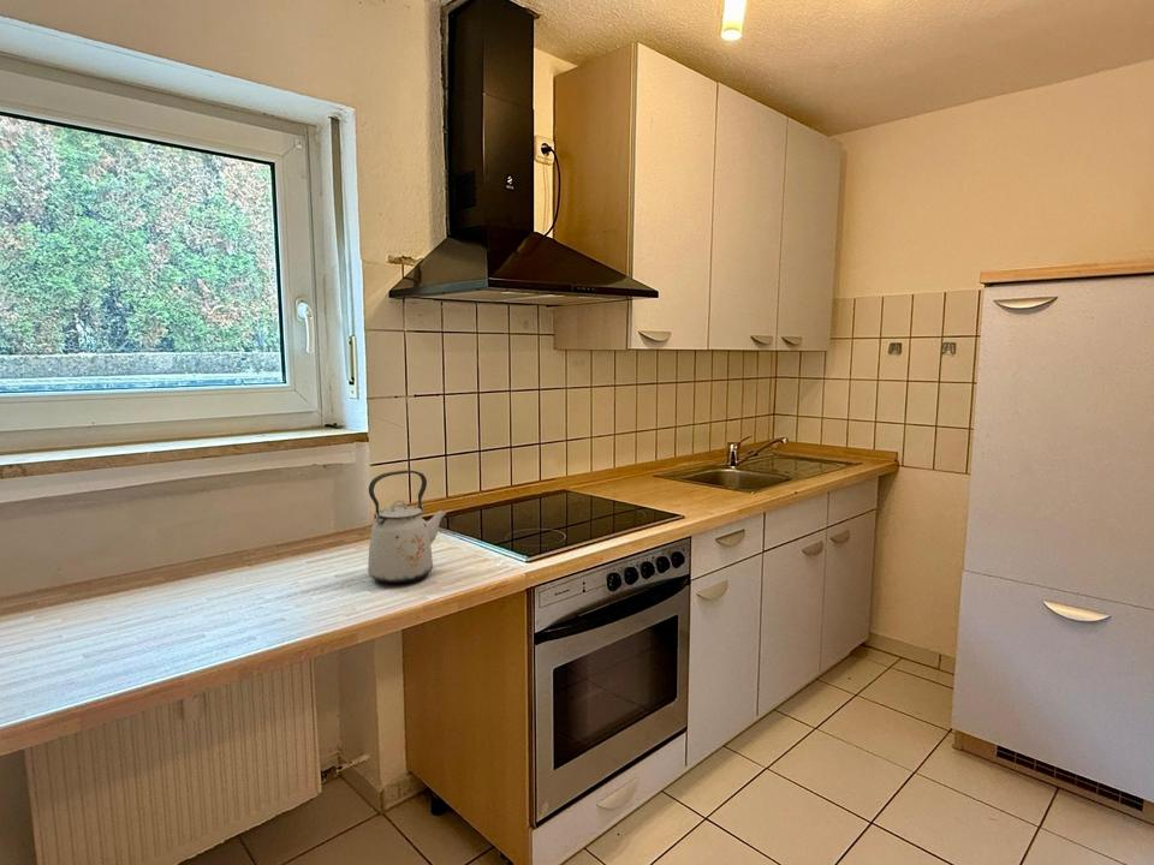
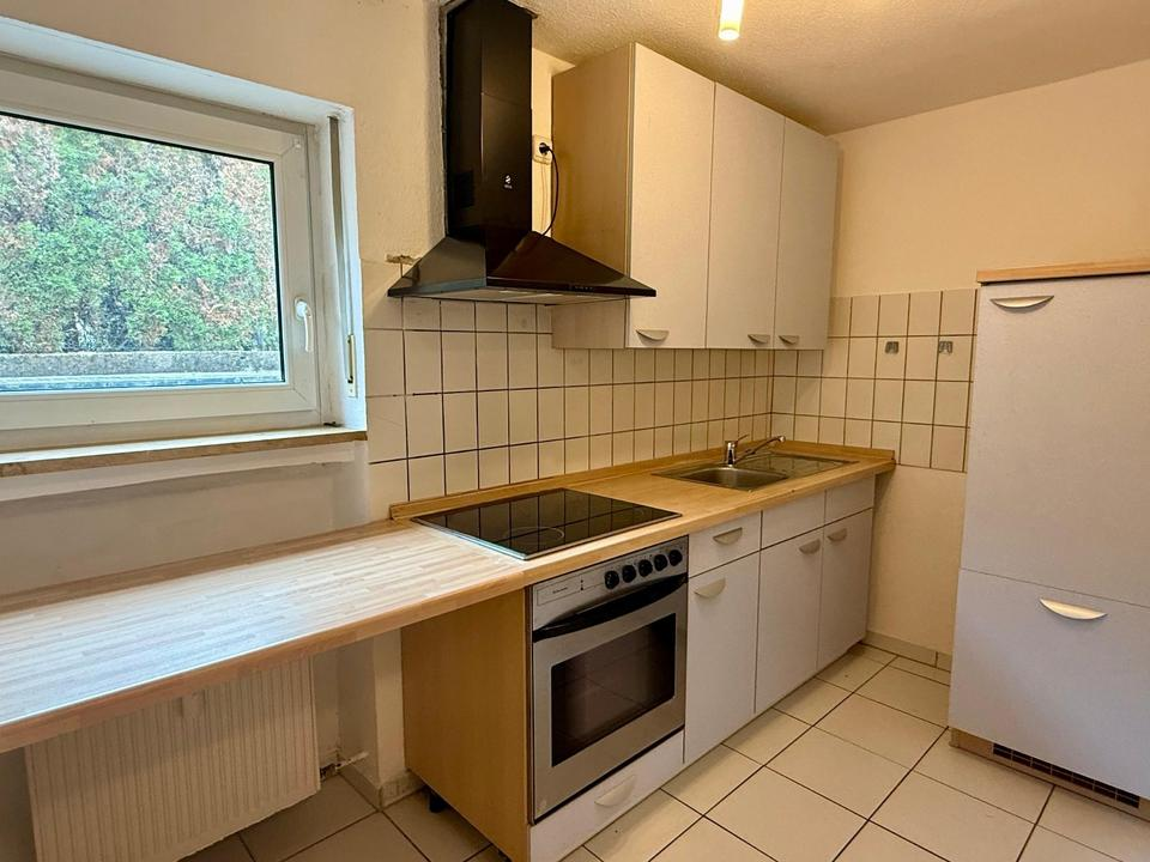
- kettle [367,469,448,584]
